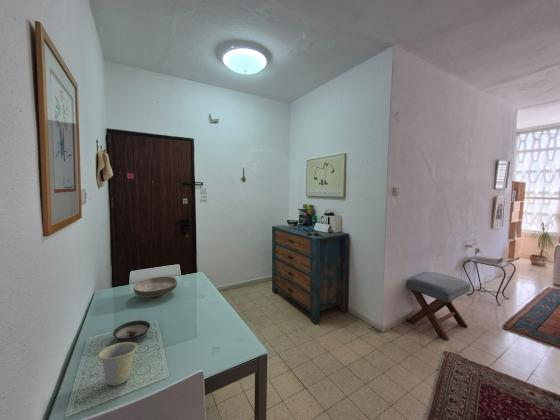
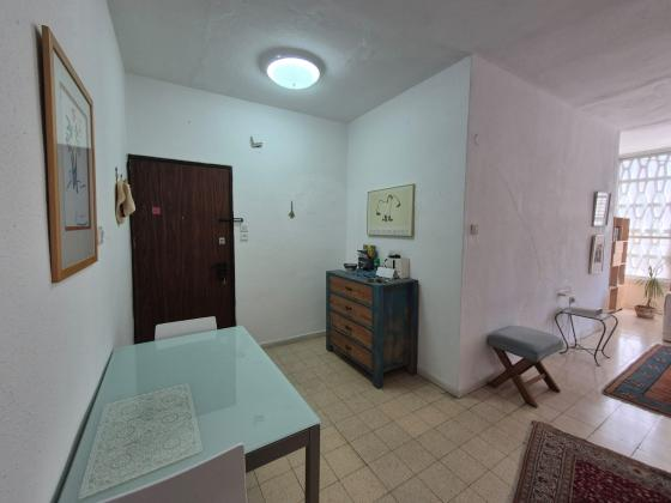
- bowl [132,275,178,299]
- cup [97,341,139,387]
- saucer [112,319,151,342]
